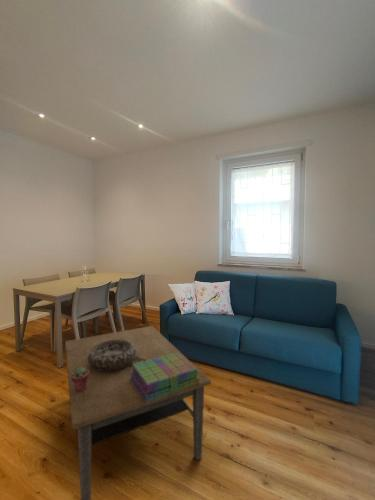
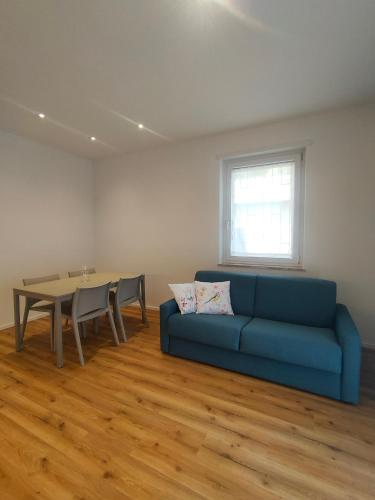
- potted succulent [71,367,89,392]
- decorative bowl [88,340,136,371]
- coffee table [64,325,212,500]
- stack of books [130,353,200,403]
